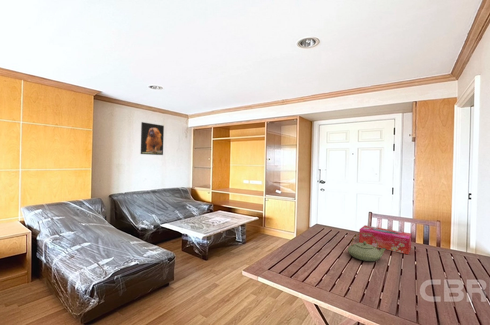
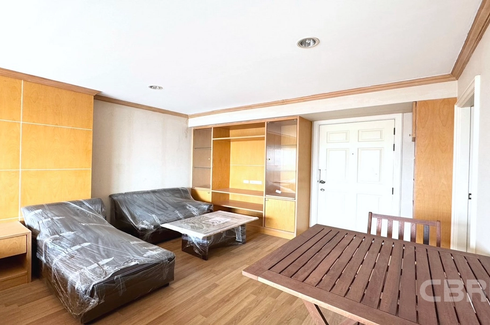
- teapot [347,233,386,262]
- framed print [140,121,165,156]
- tissue box [358,224,412,255]
